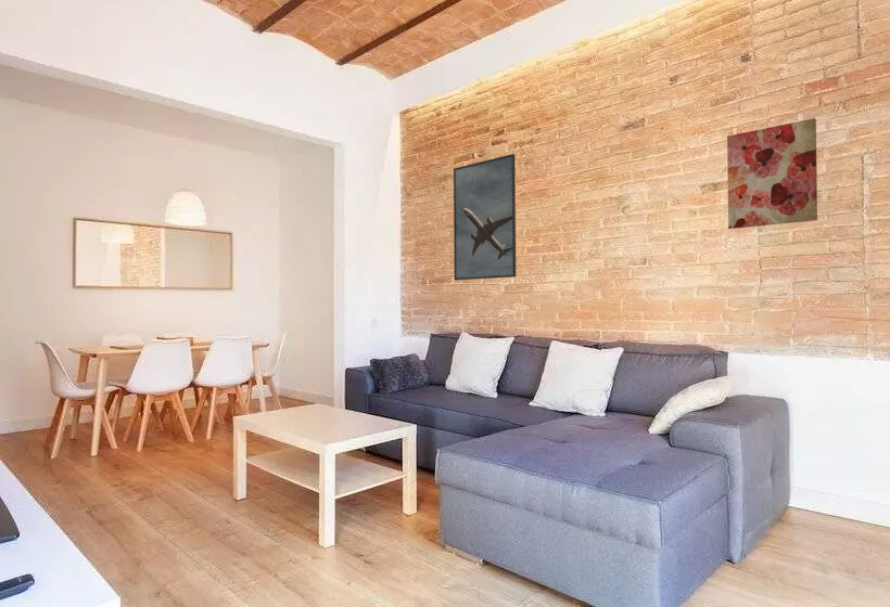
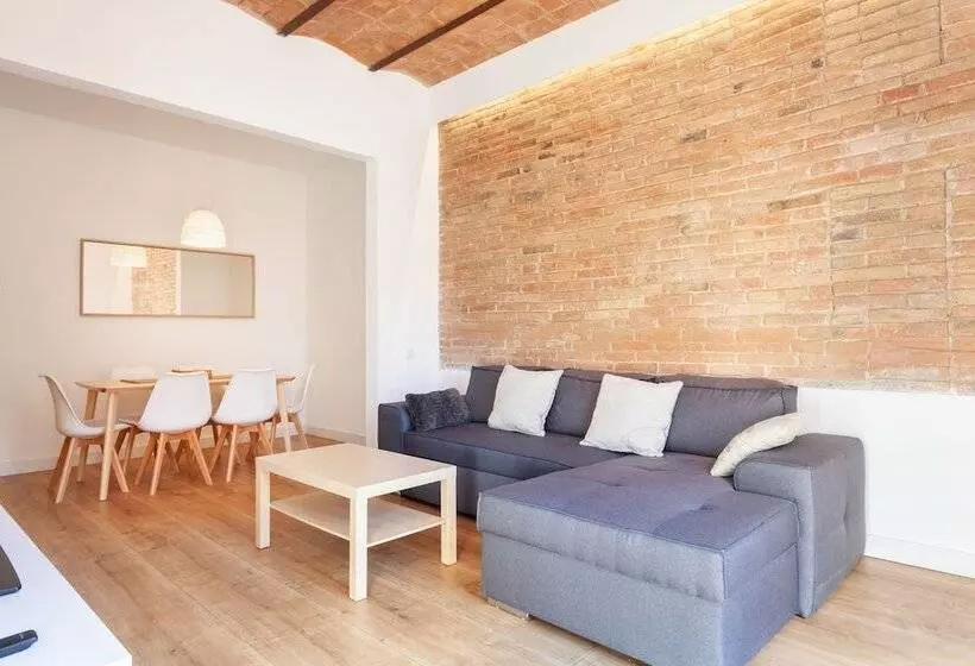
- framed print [453,153,517,281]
- wall art [726,117,818,230]
